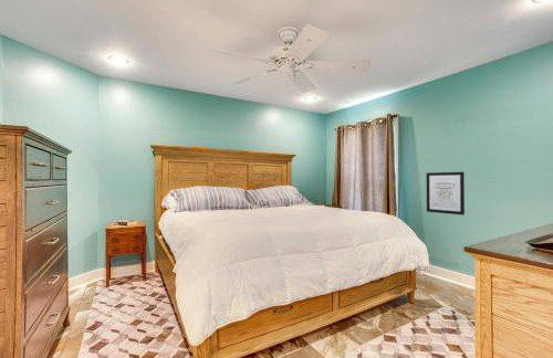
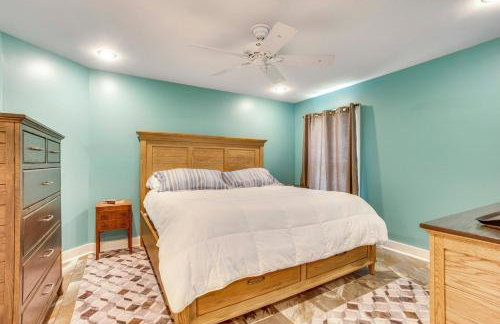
- wall art [426,171,466,217]
